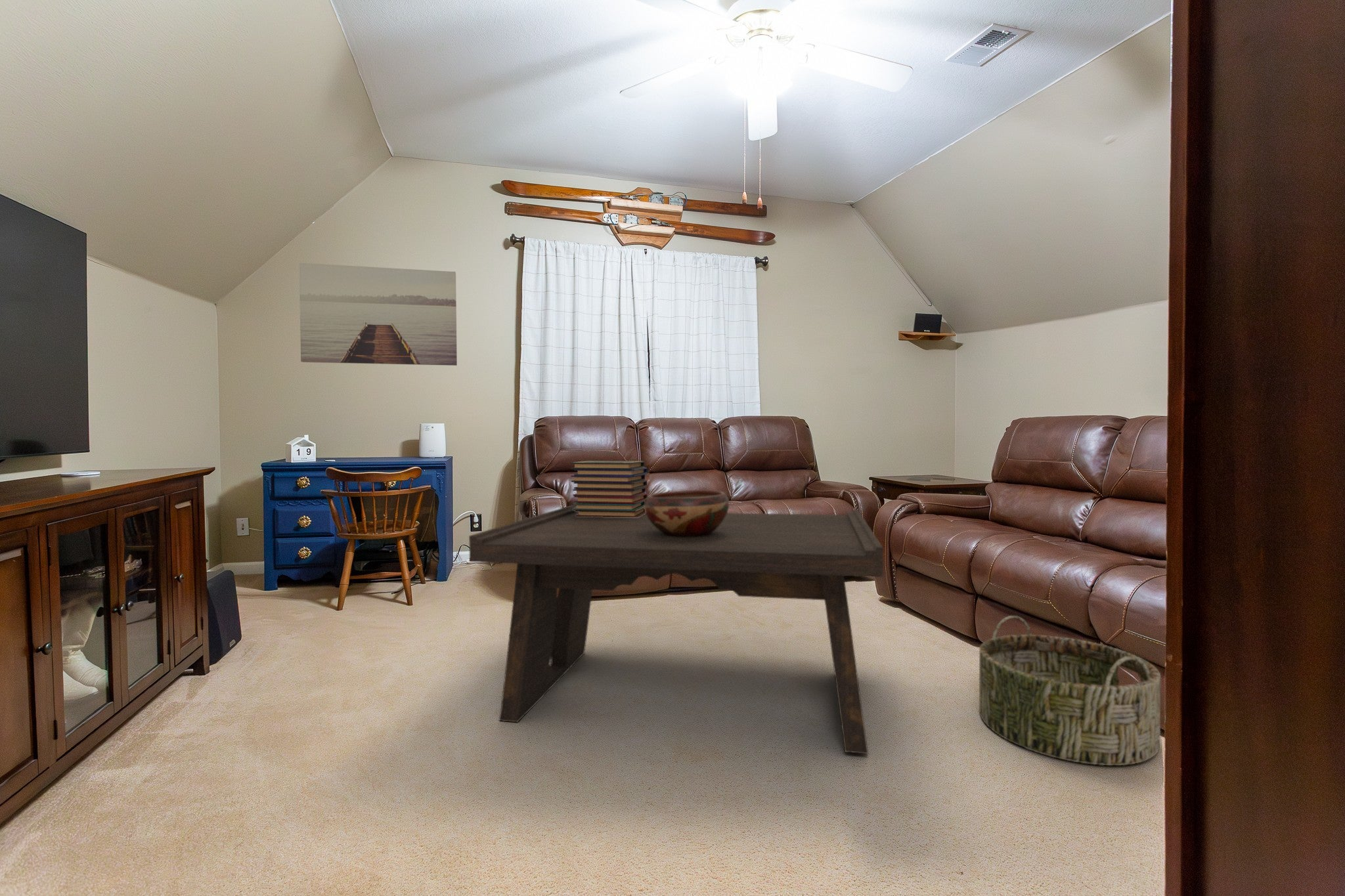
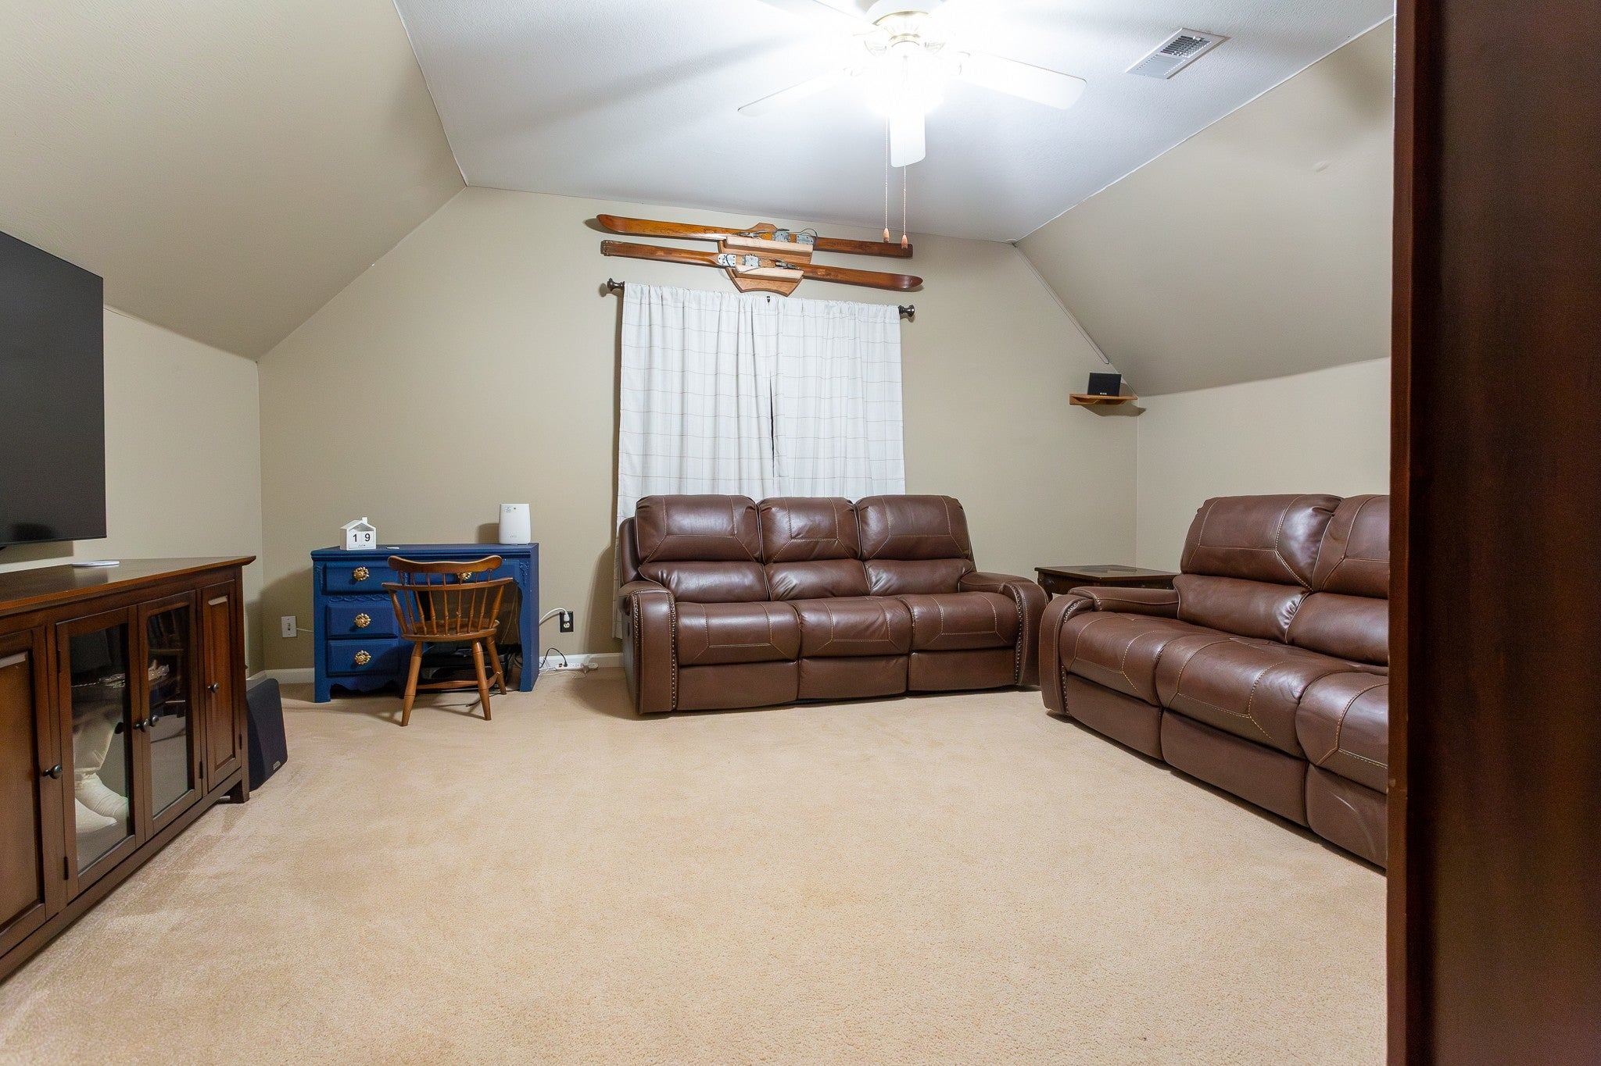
- coffee table [468,504,883,755]
- basket [979,615,1161,766]
- book stack [571,460,648,517]
- wall art [299,262,458,366]
- decorative bowl [644,490,730,536]
